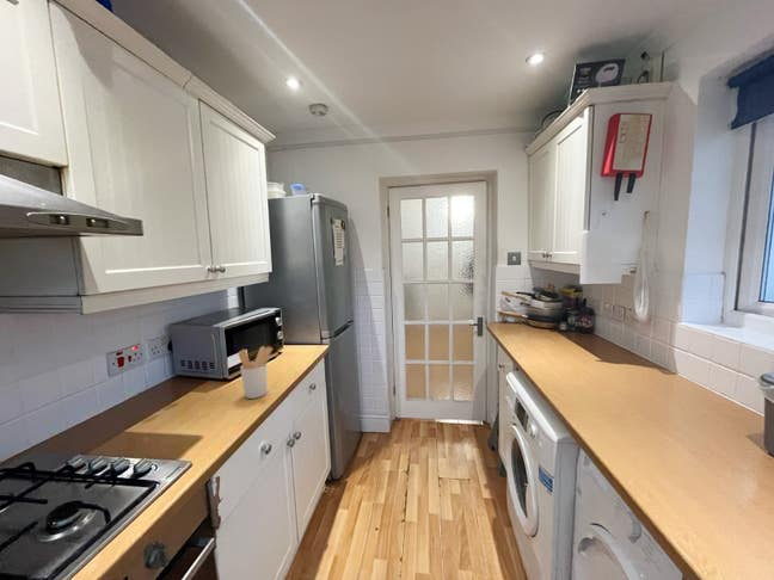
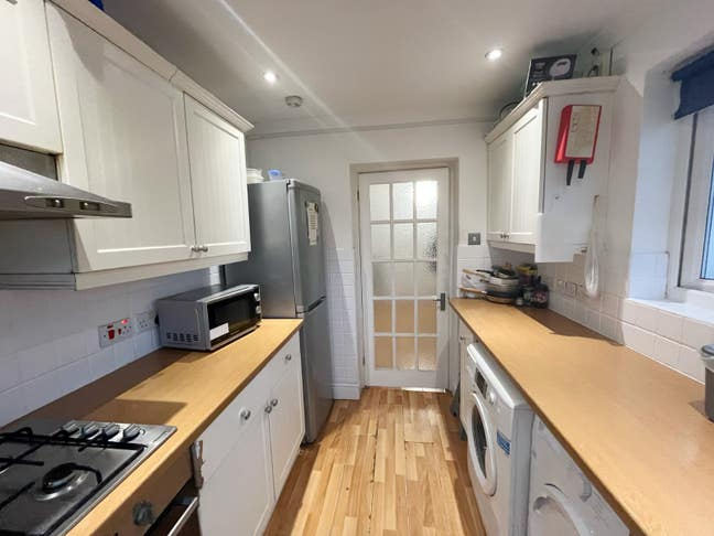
- utensil holder [236,345,274,400]
